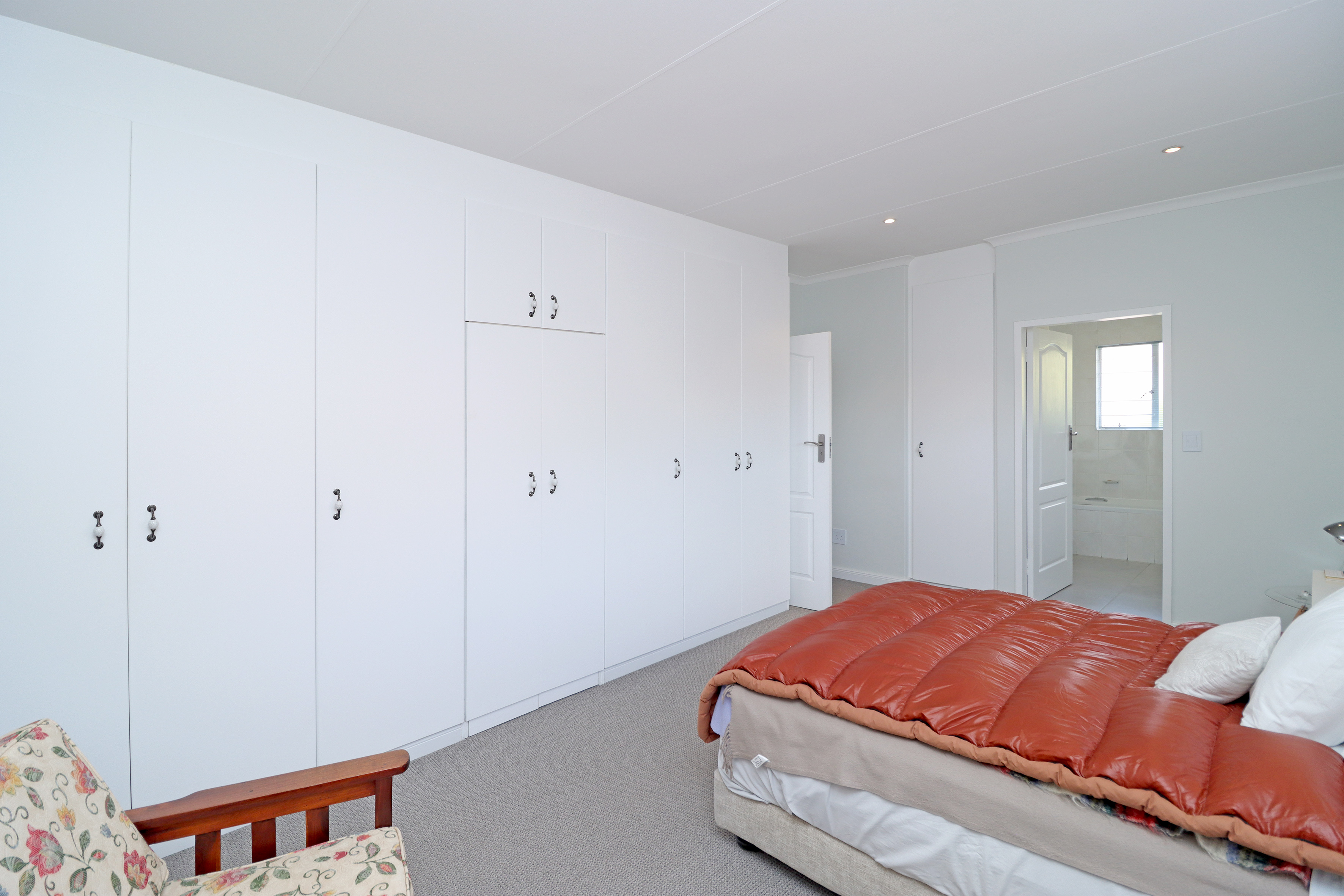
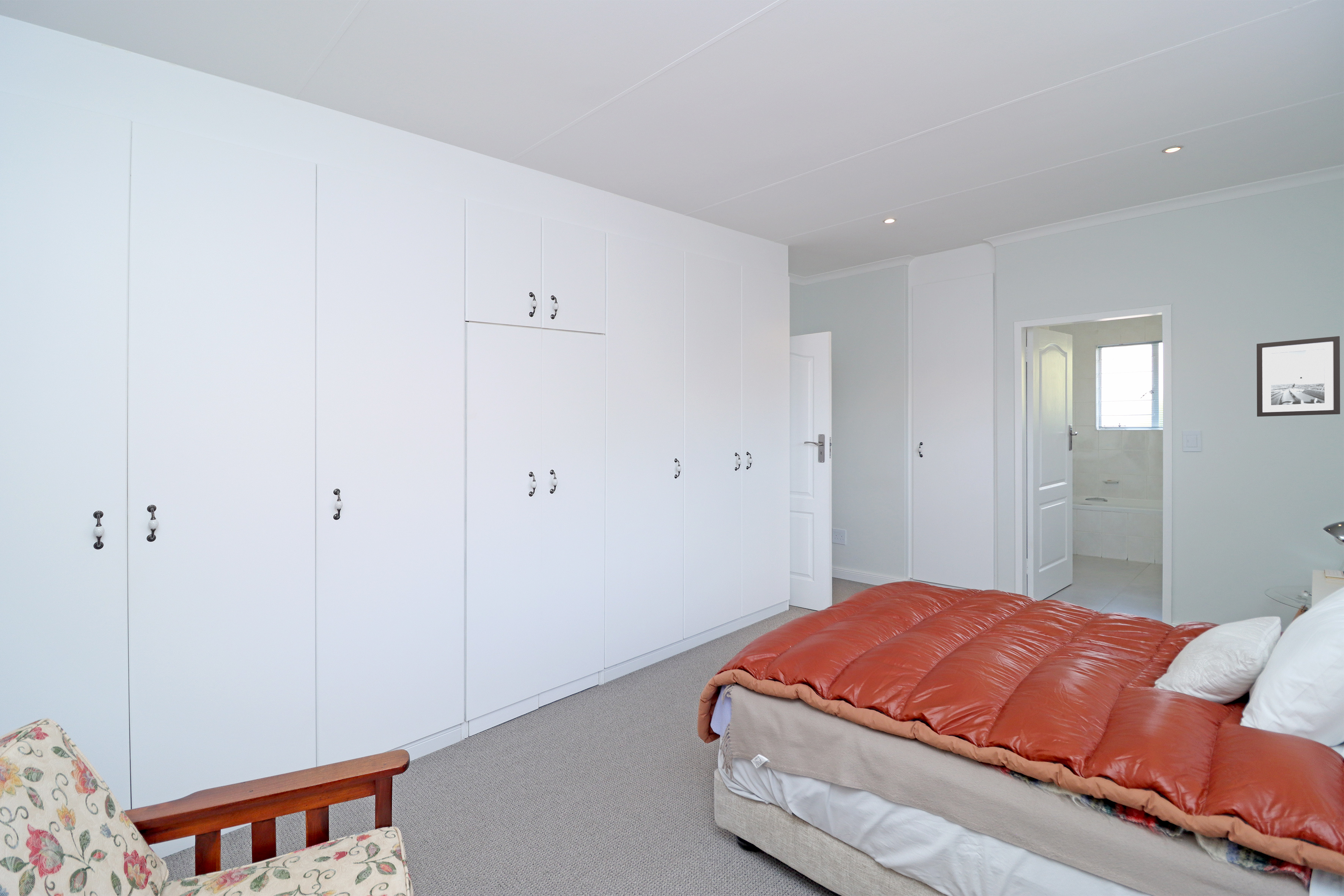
+ wall art [1256,336,1341,417]
